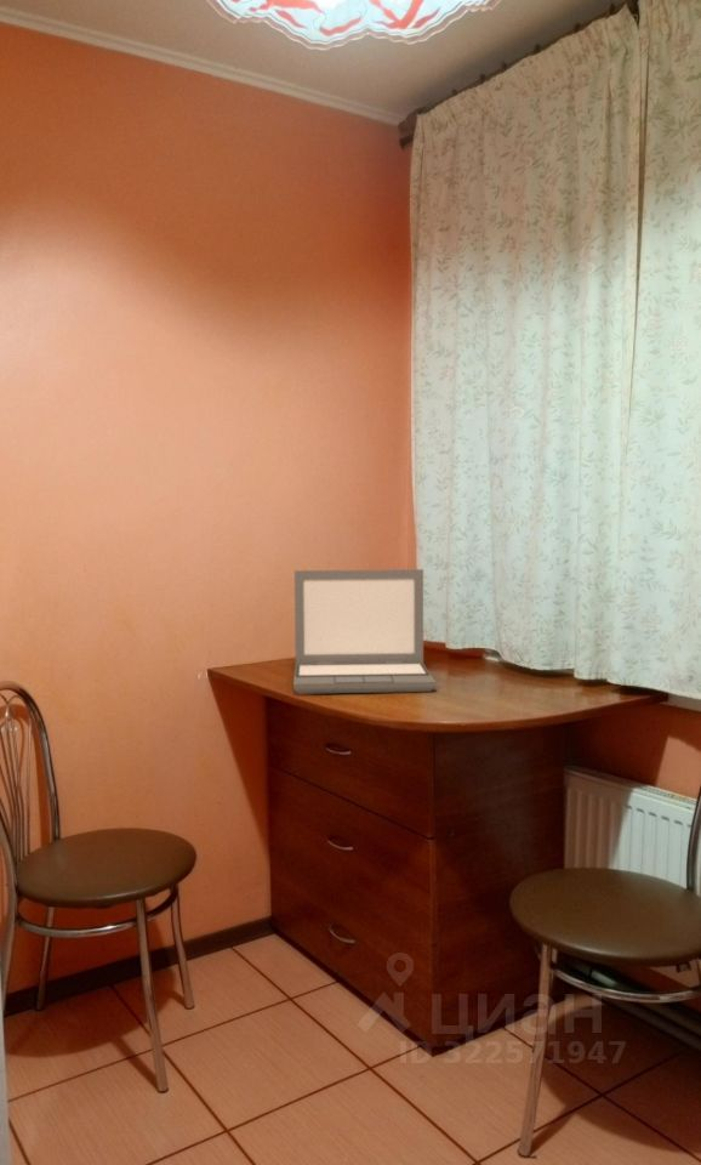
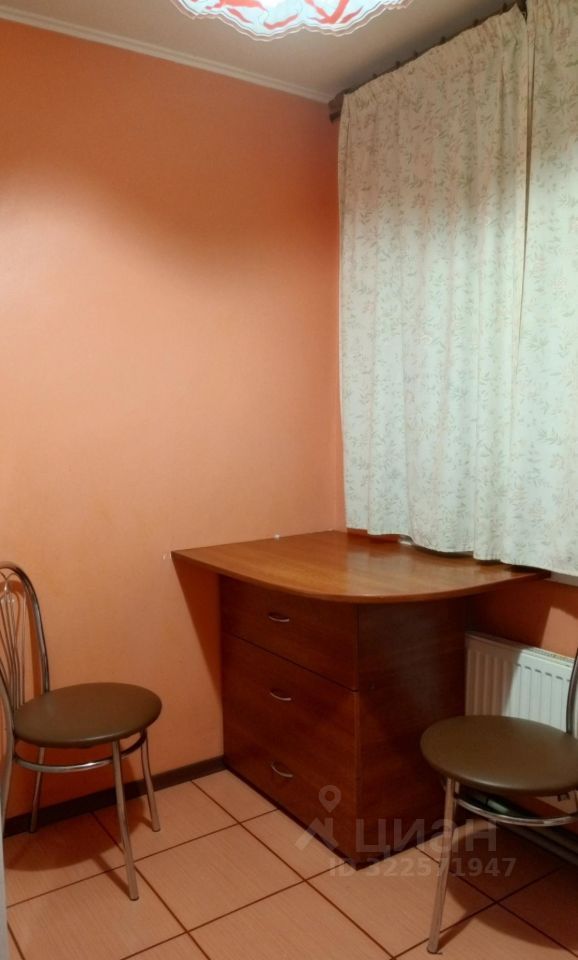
- laptop [292,568,437,695]
